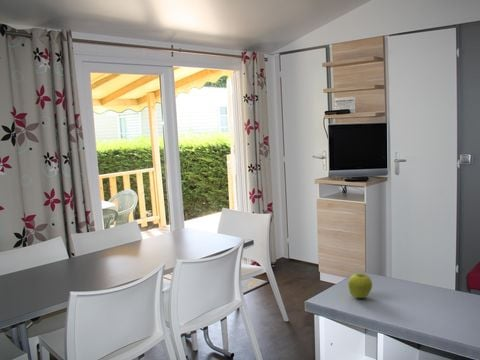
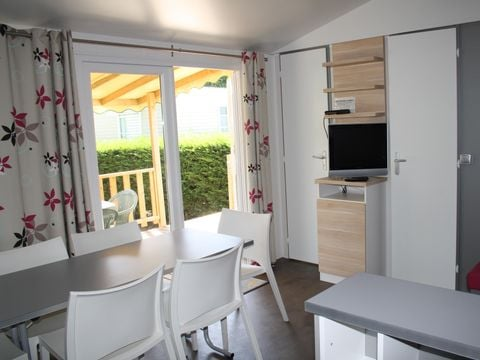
- fruit [347,272,373,299]
